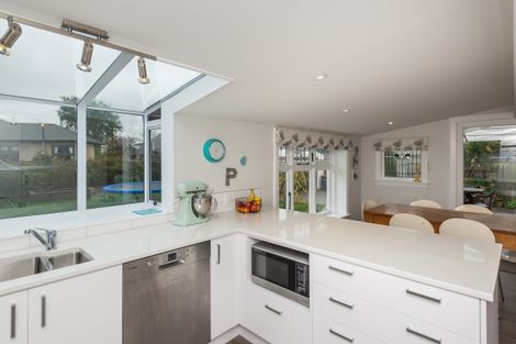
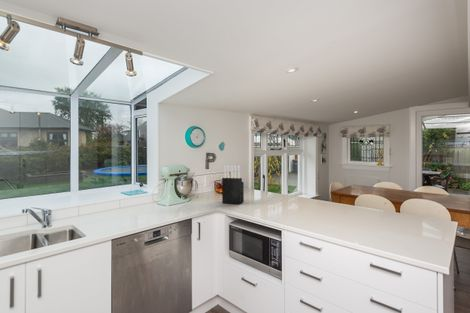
+ knife block [221,165,245,205]
